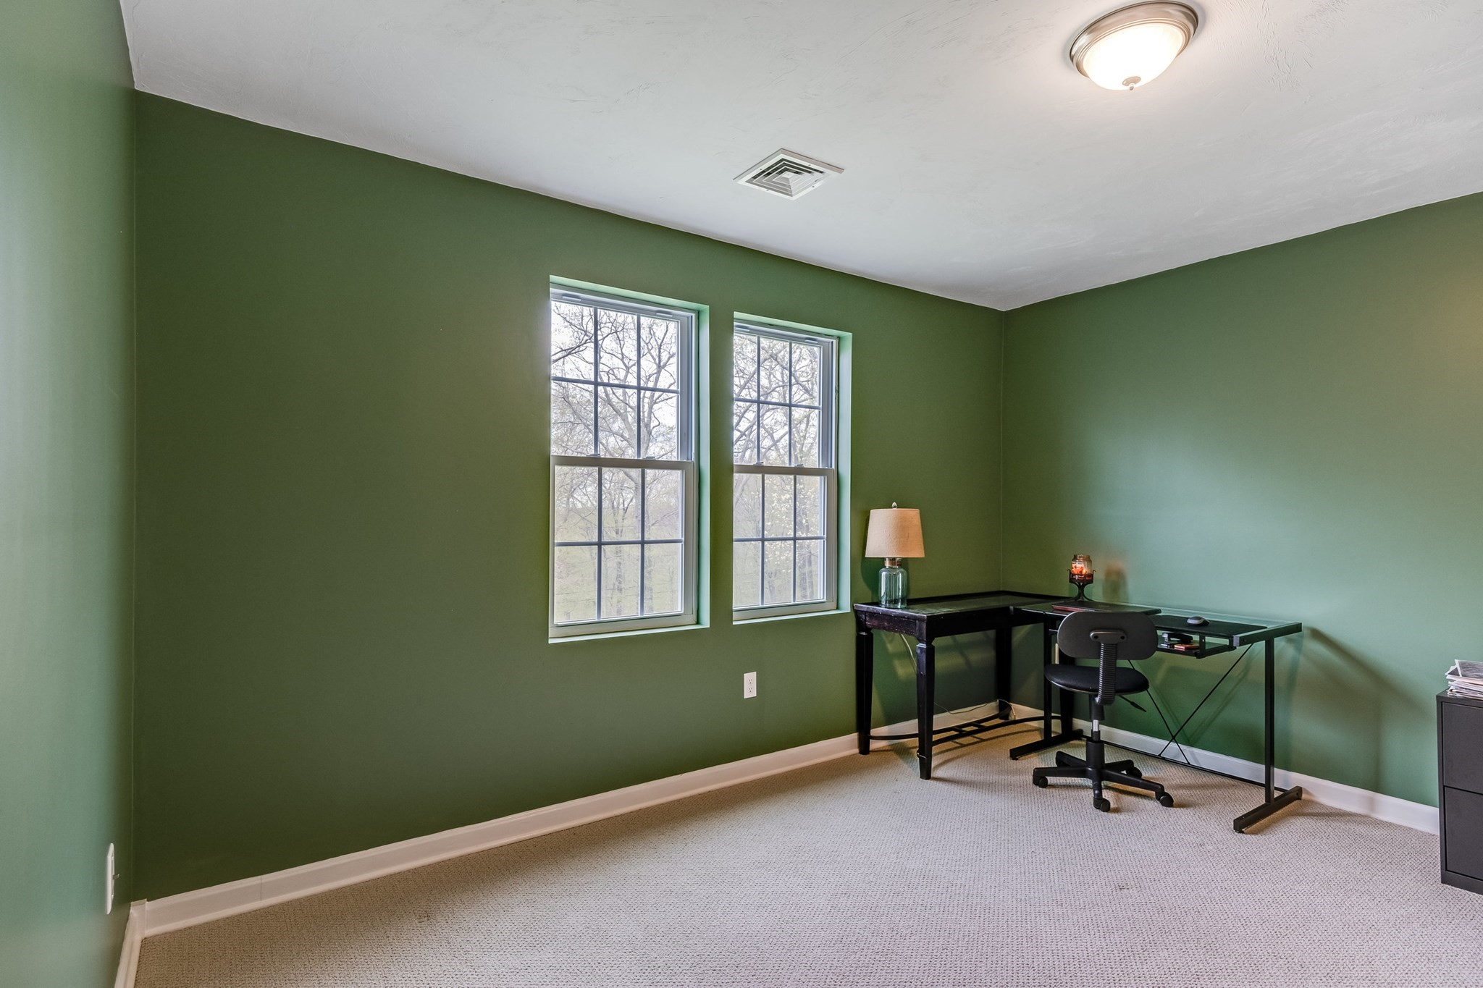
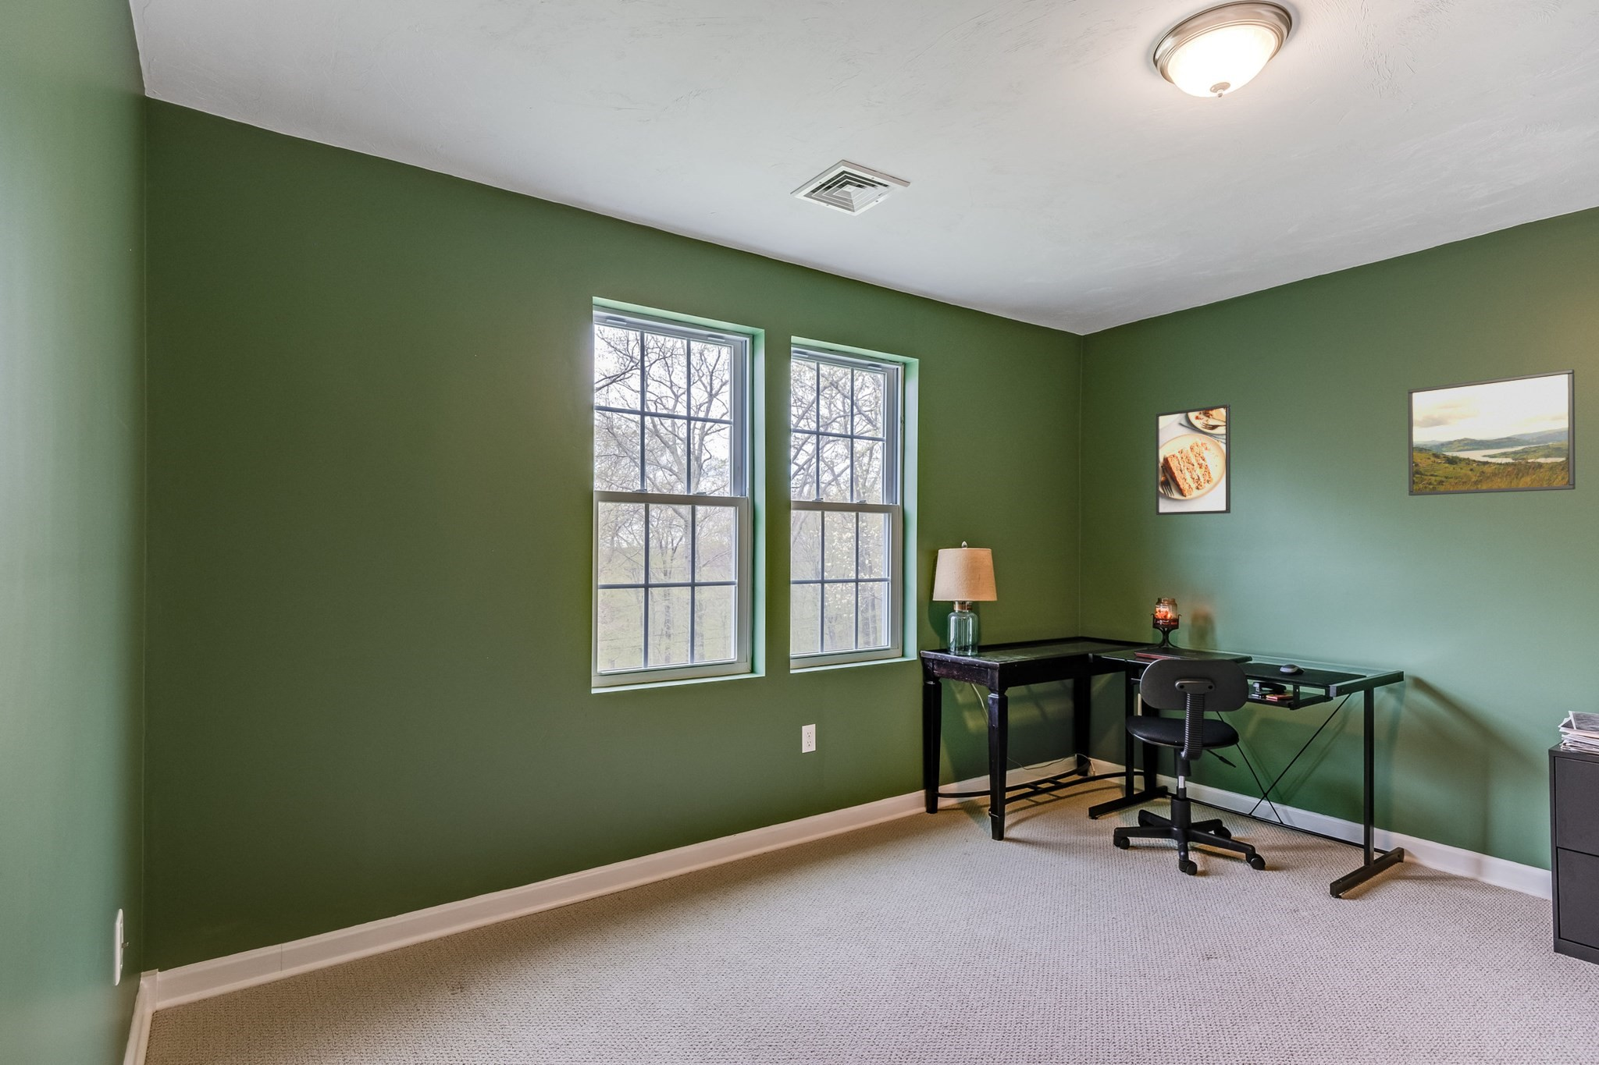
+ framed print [1156,403,1232,516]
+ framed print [1408,368,1576,496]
